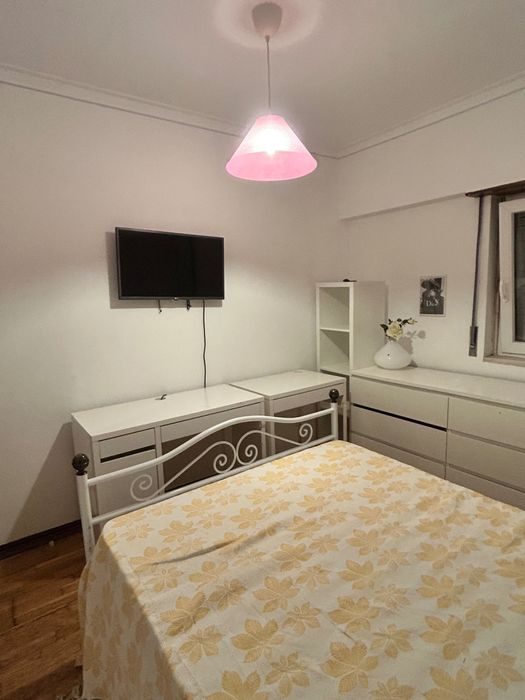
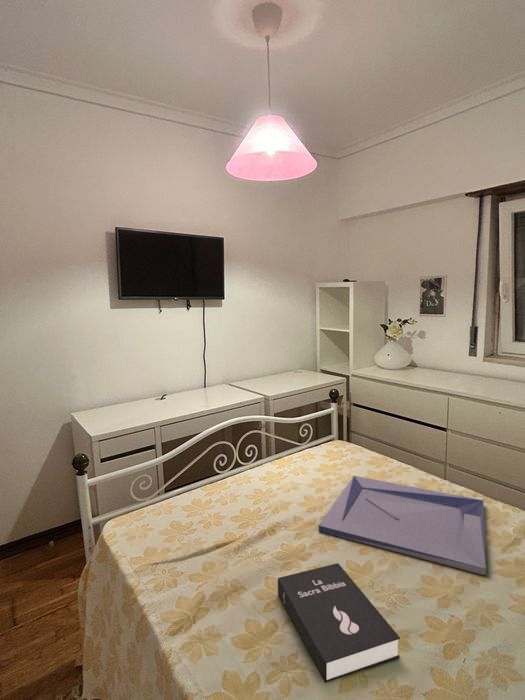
+ tray [318,475,487,577]
+ booklet [277,562,401,684]
